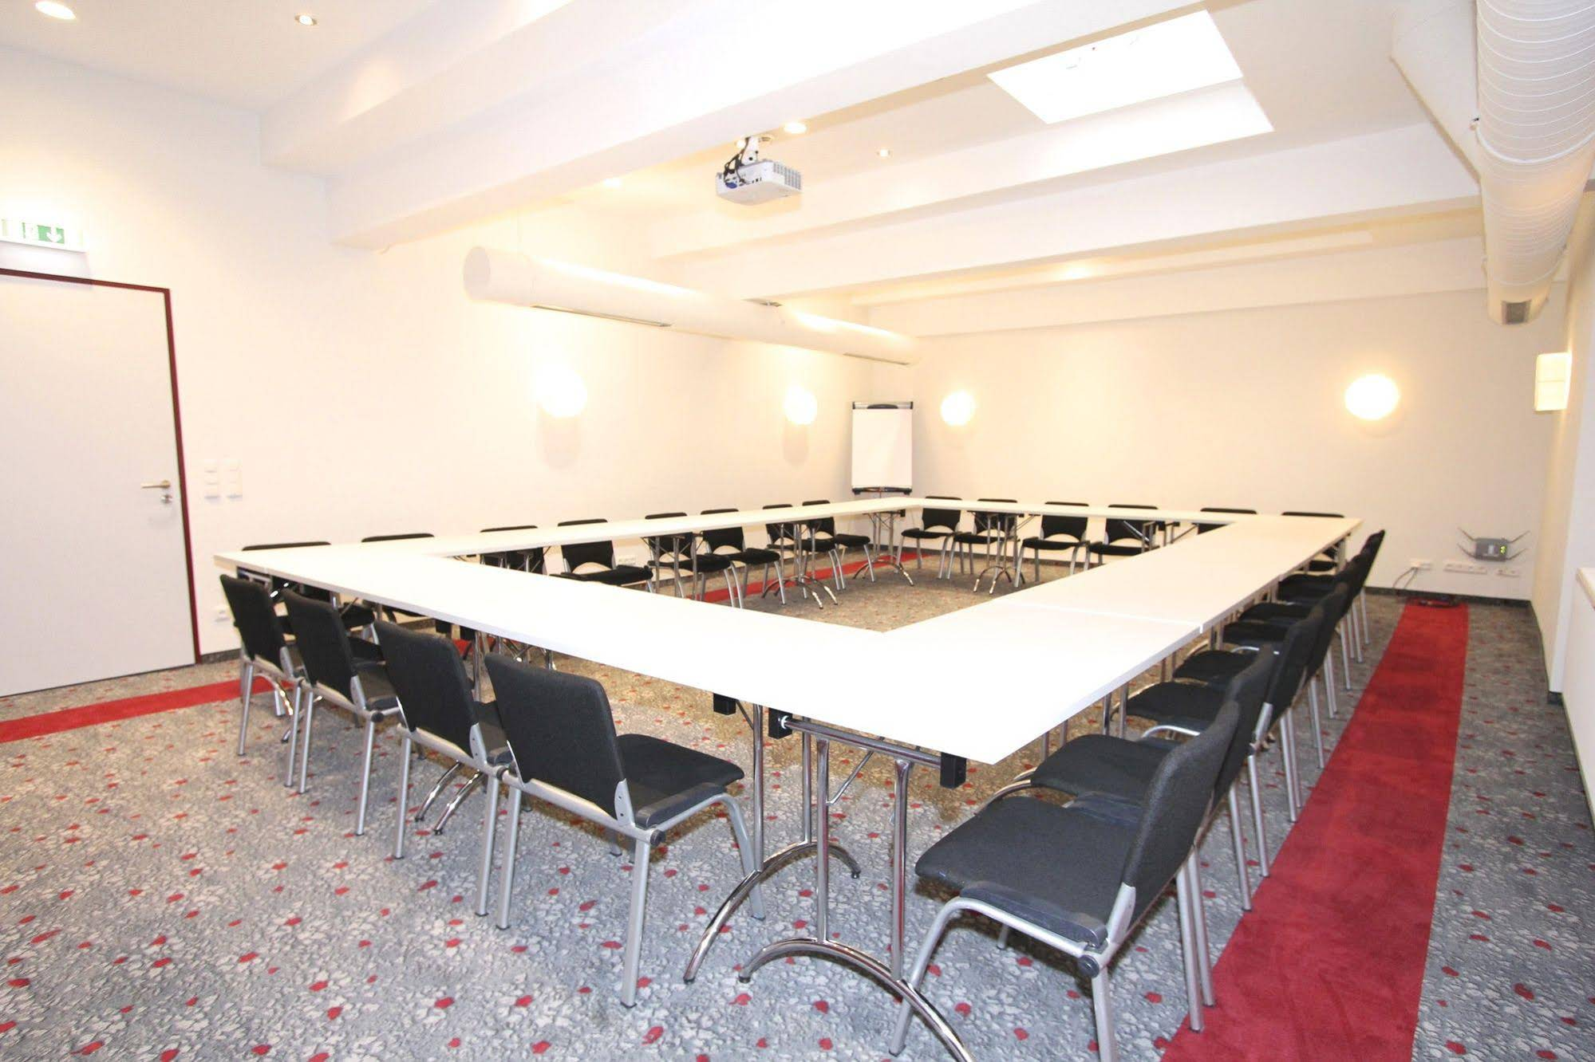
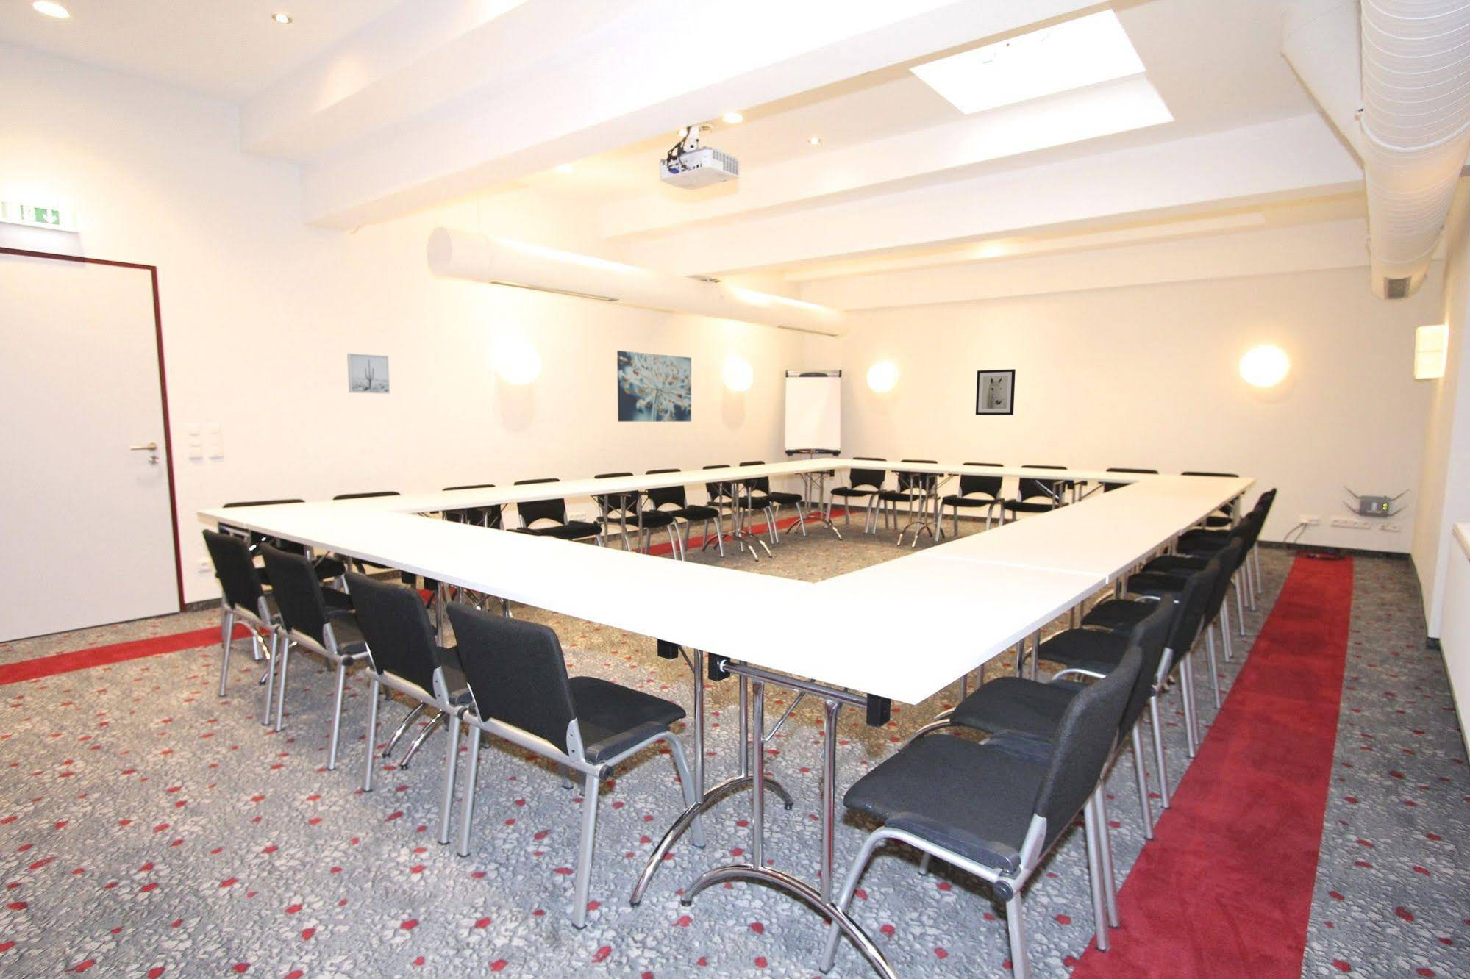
+ wall art [346,353,390,394]
+ wall art [975,368,1016,416]
+ wall art [616,350,692,423]
